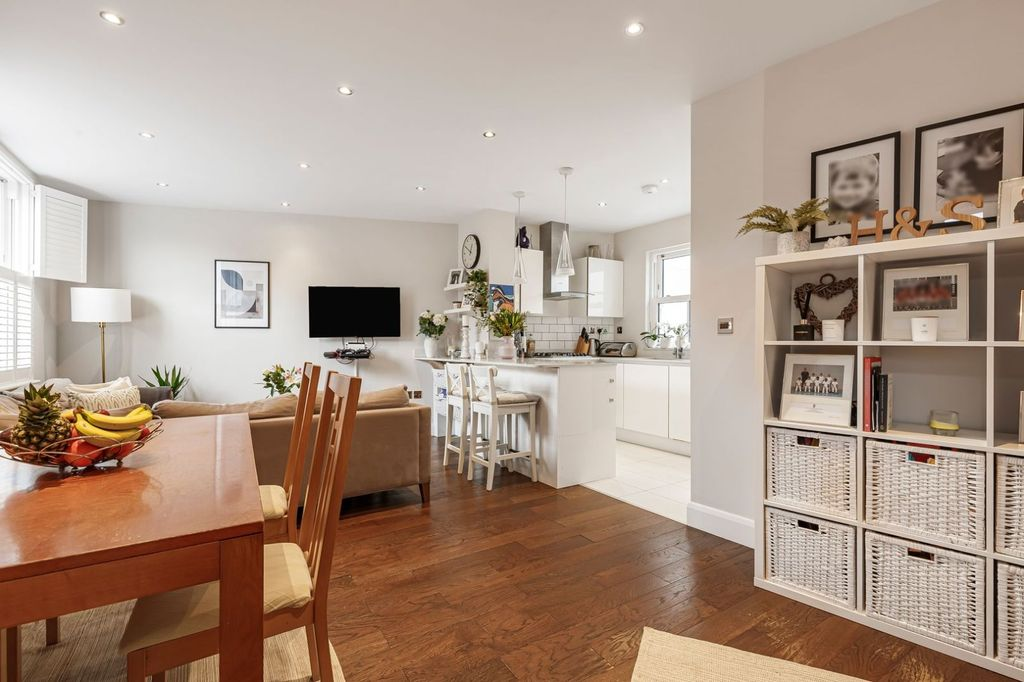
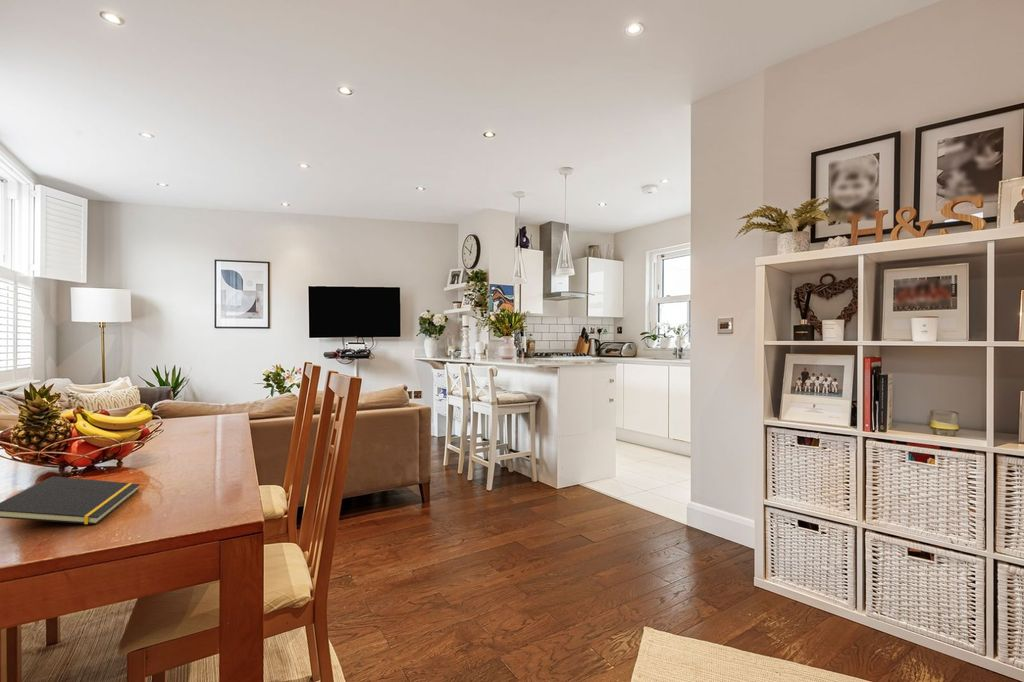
+ notepad [0,475,141,525]
